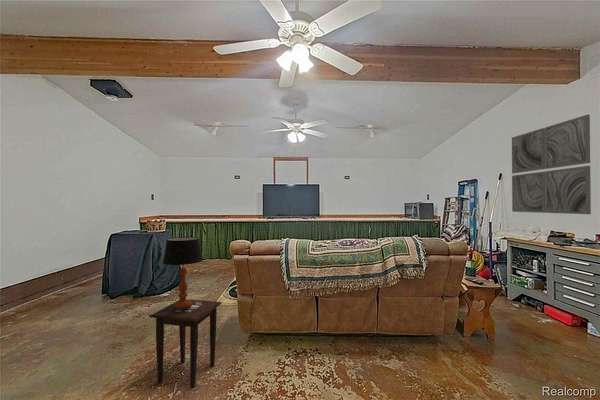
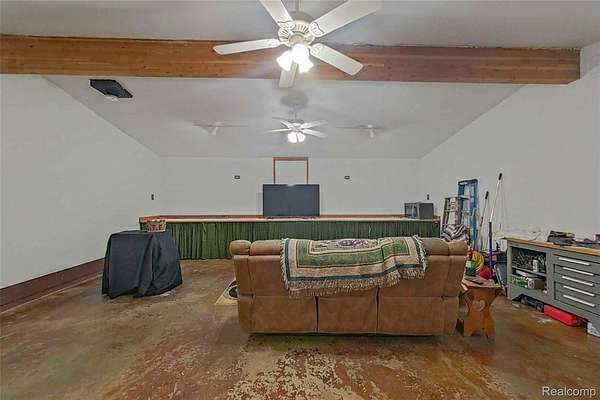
- table lamp [162,236,204,309]
- side table [149,299,223,389]
- wall art [511,114,592,215]
